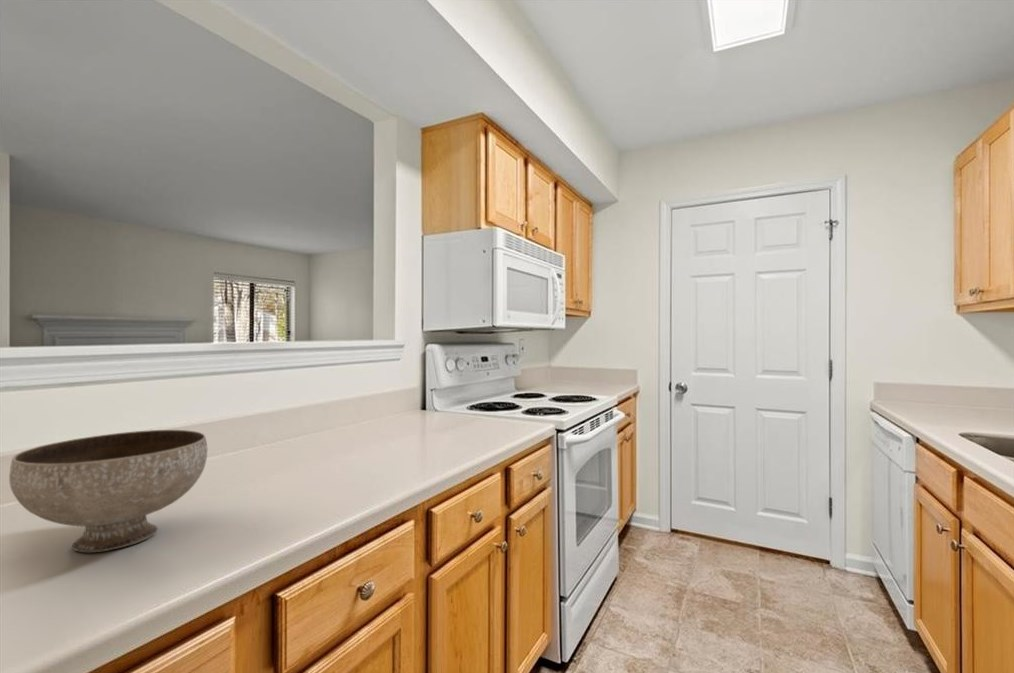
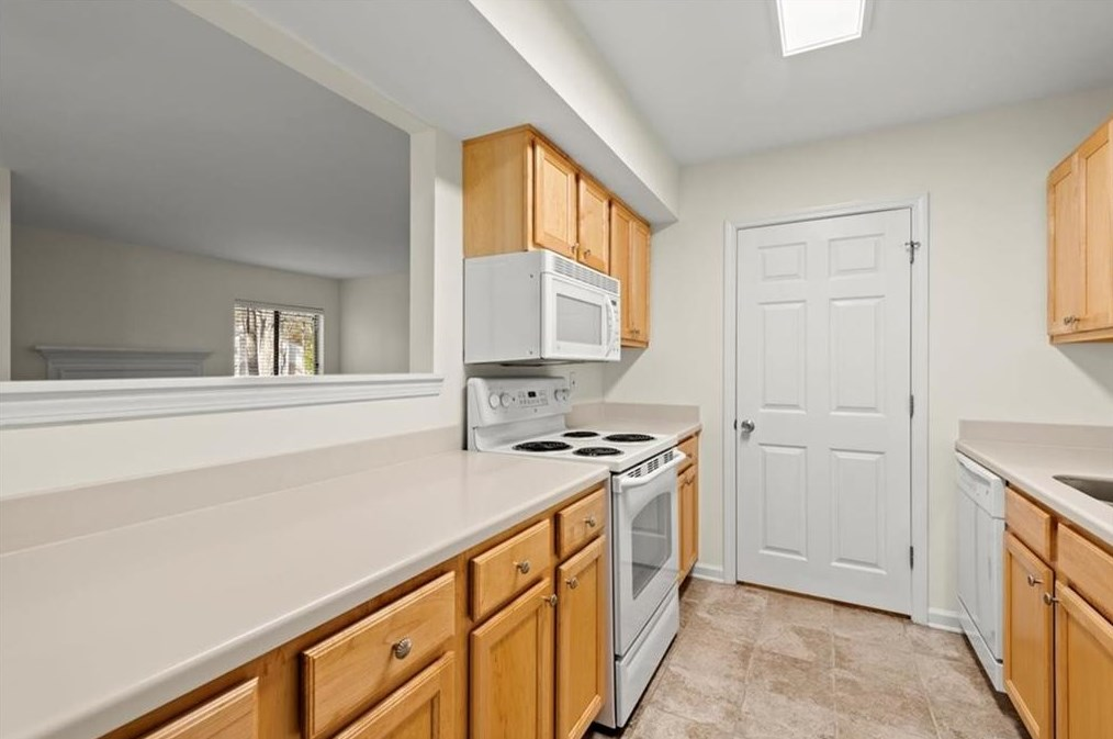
- bowl [8,429,208,553]
